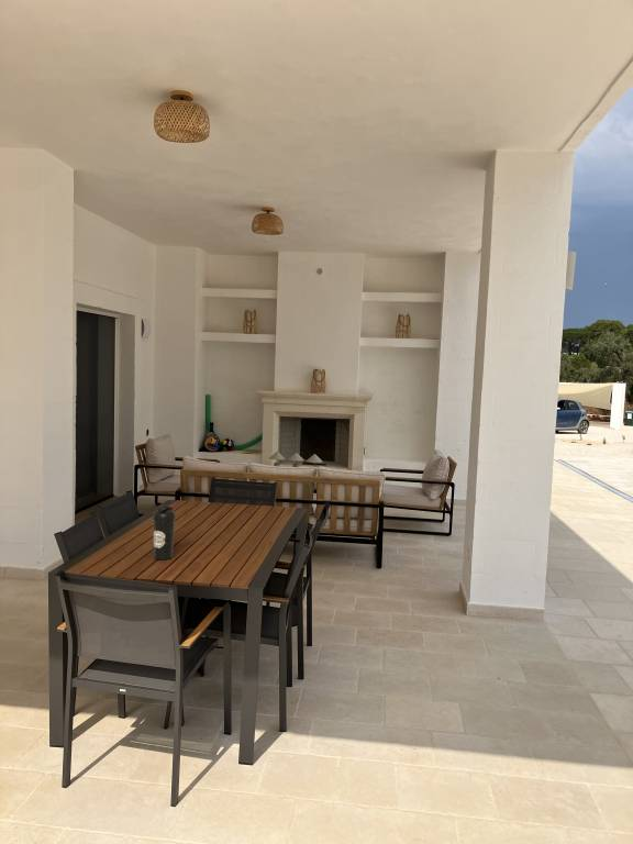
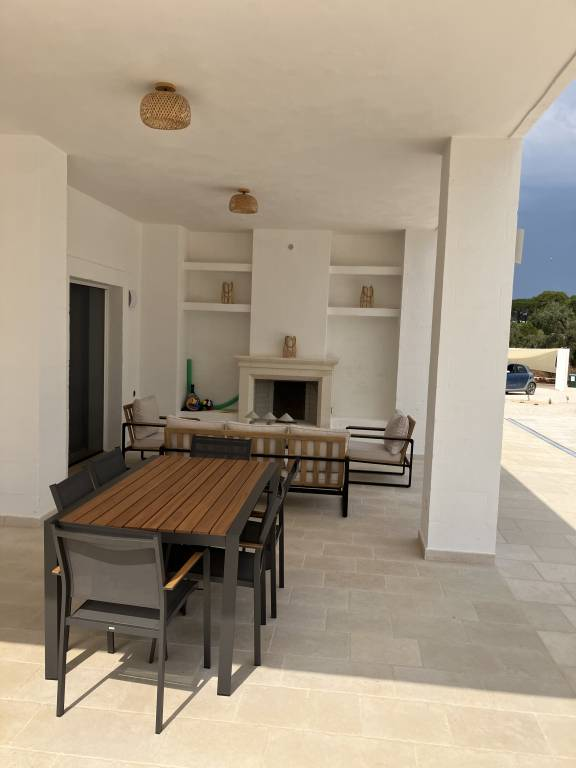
- water bottle [152,506,177,560]
